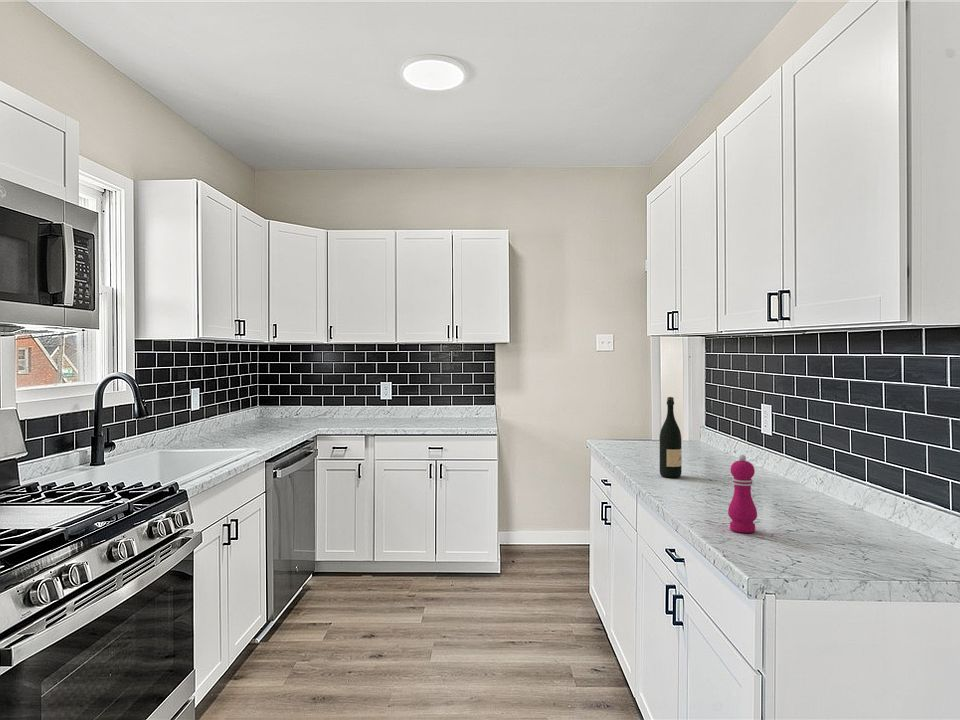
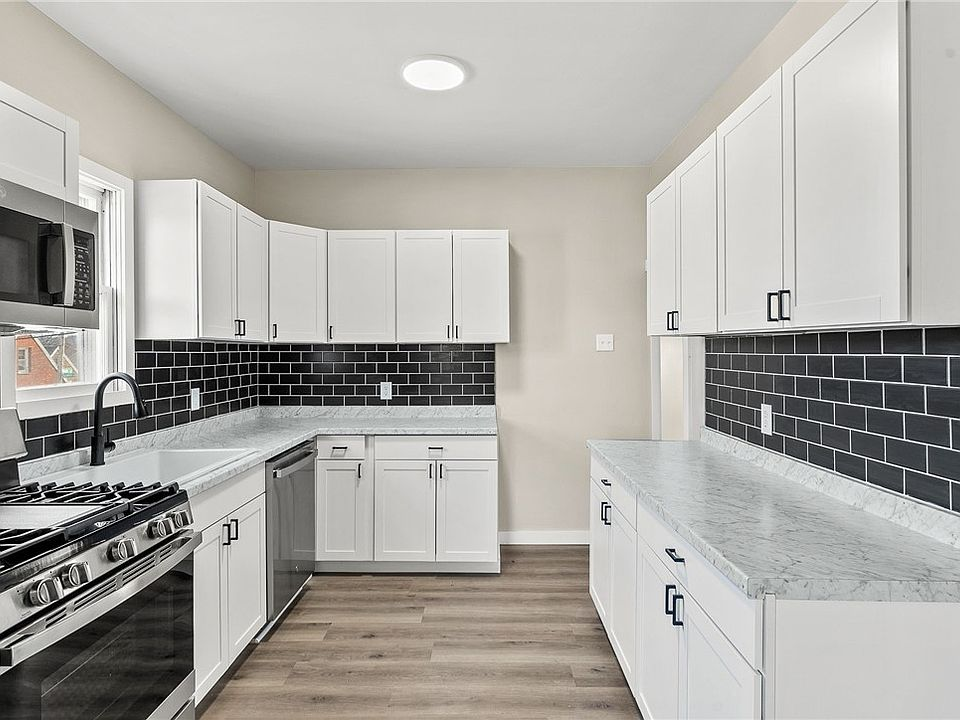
- pepper mill [727,454,758,534]
- wine bottle [659,396,683,479]
